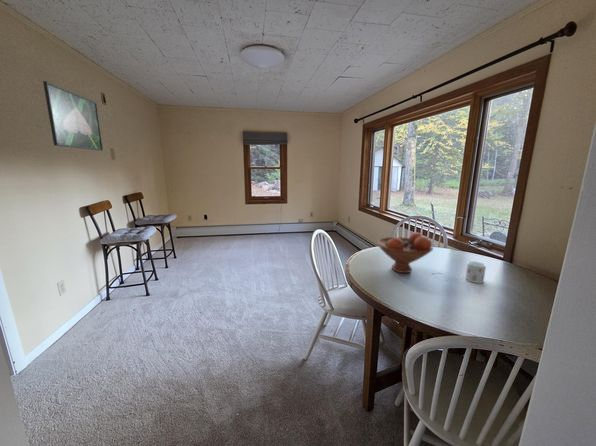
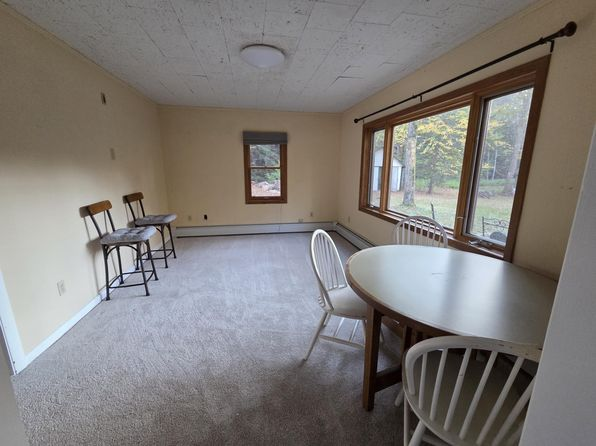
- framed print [42,80,104,152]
- mug [465,260,487,284]
- fruit bowl [376,231,434,274]
